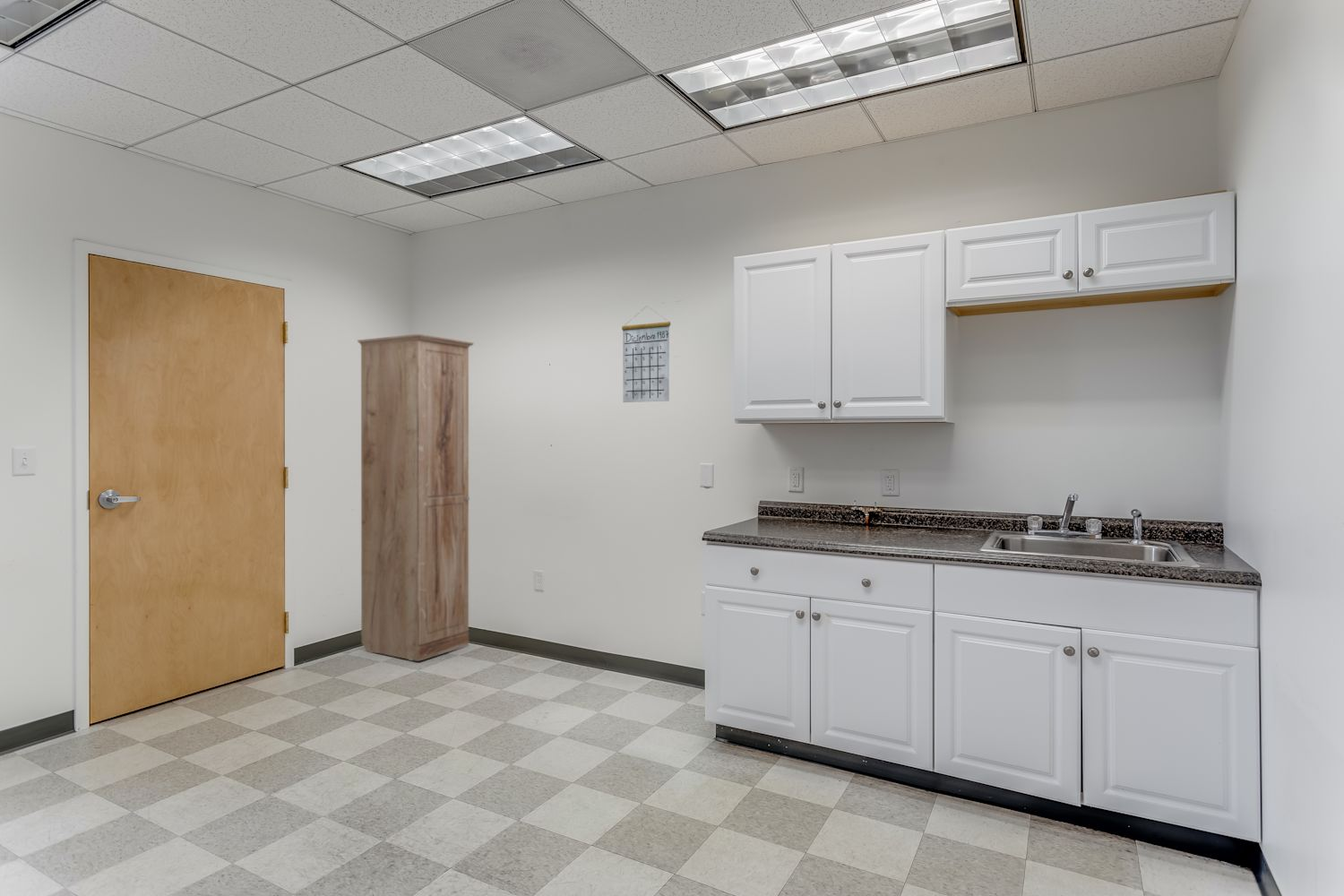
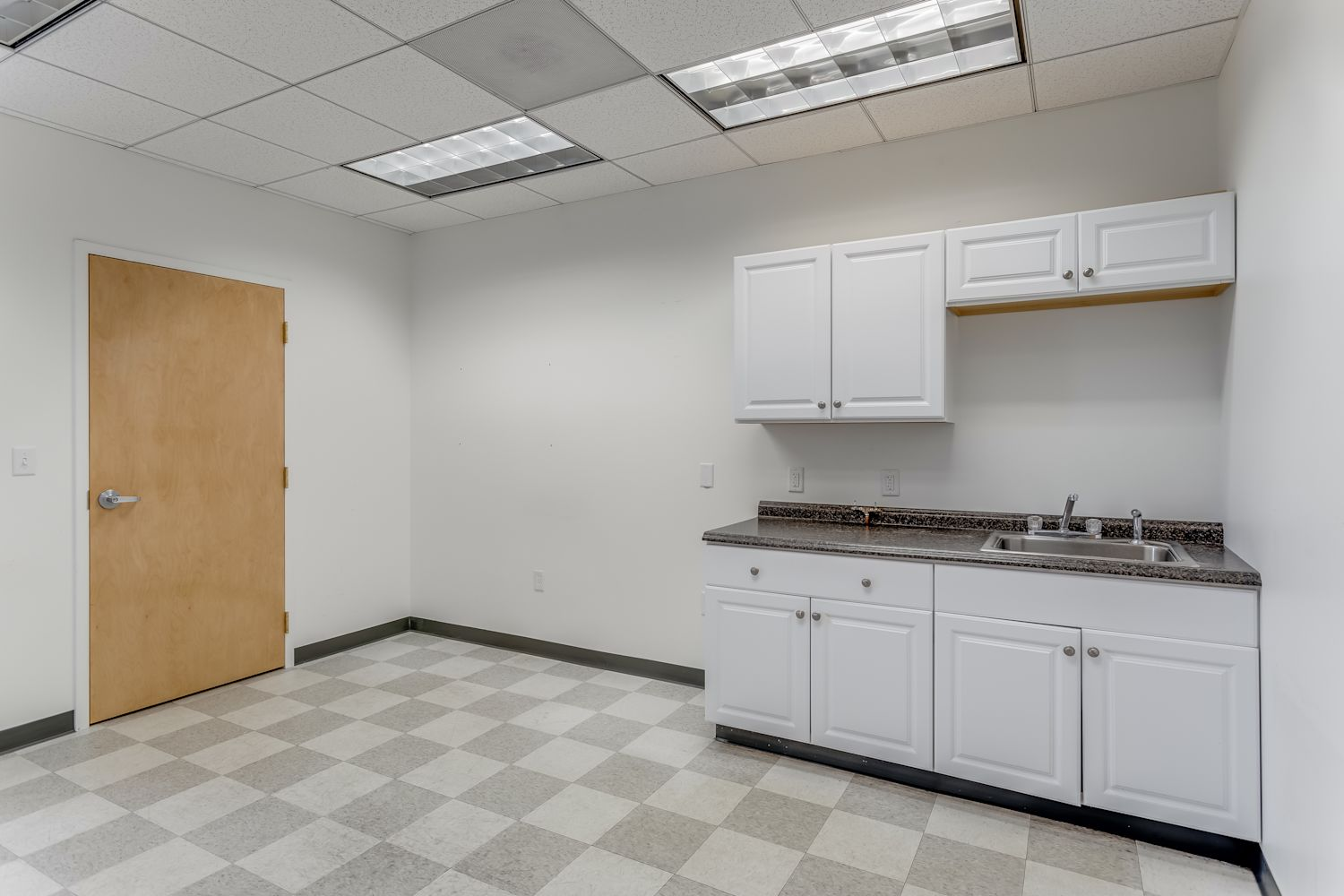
- calendar [621,306,671,403]
- cabinet [357,333,475,662]
